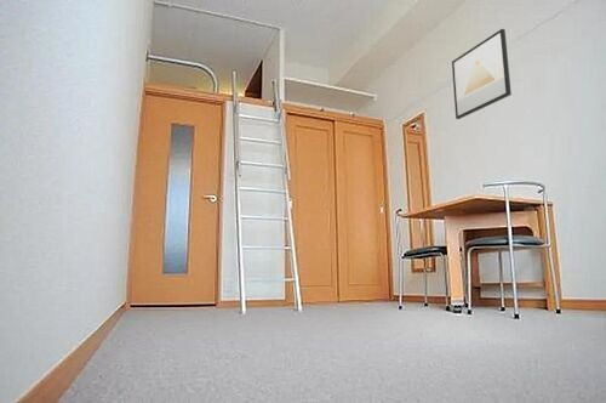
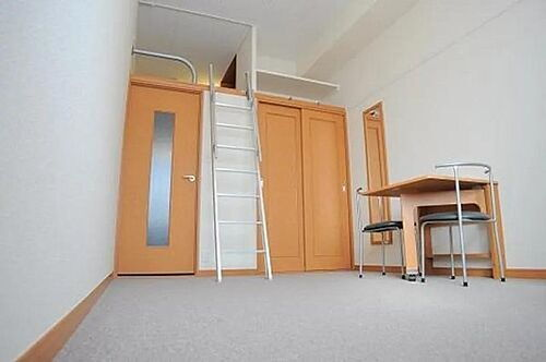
- wall art [451,28,513,120]
